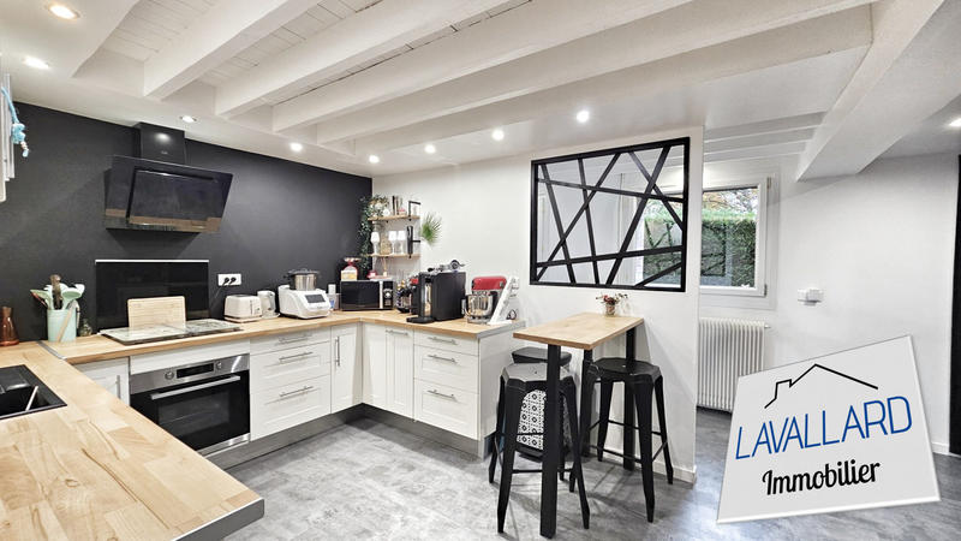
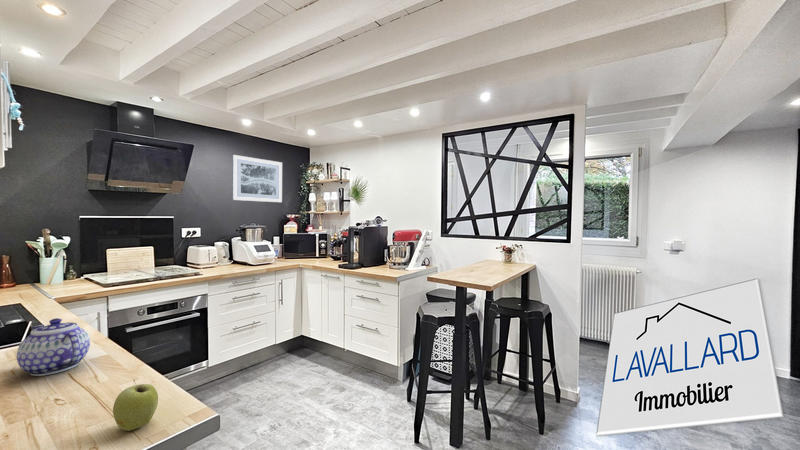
+ wall art [231,154,283,203]
+ teapot [16,317,91,377]
+ apple [112,380,159,432]
